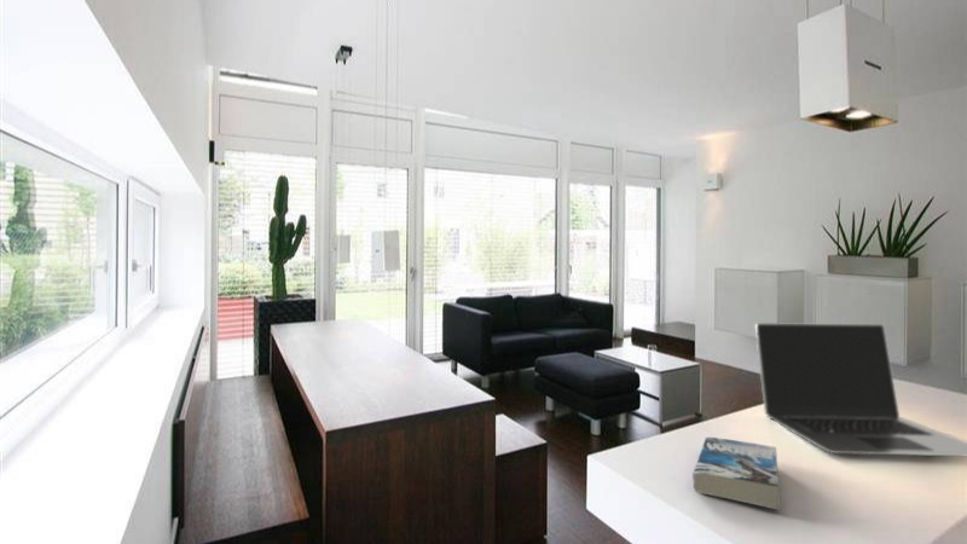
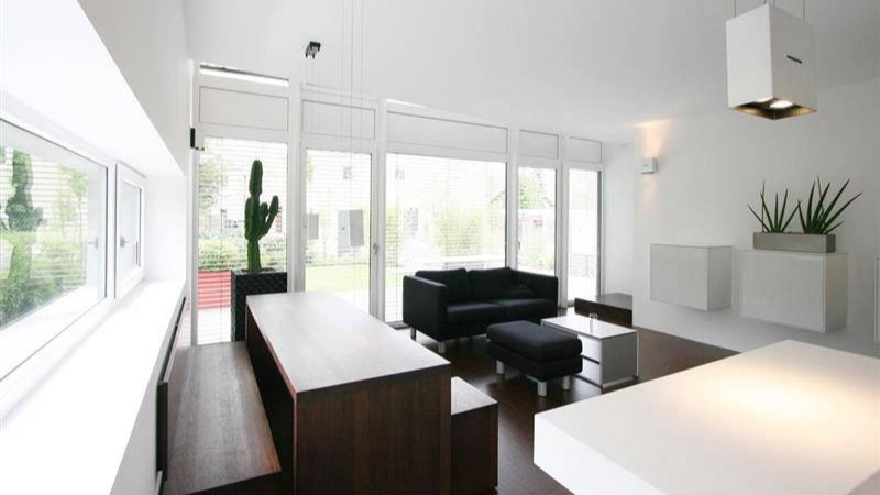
- book [691,436,782,511]
- laptop [754,322,967,457]
